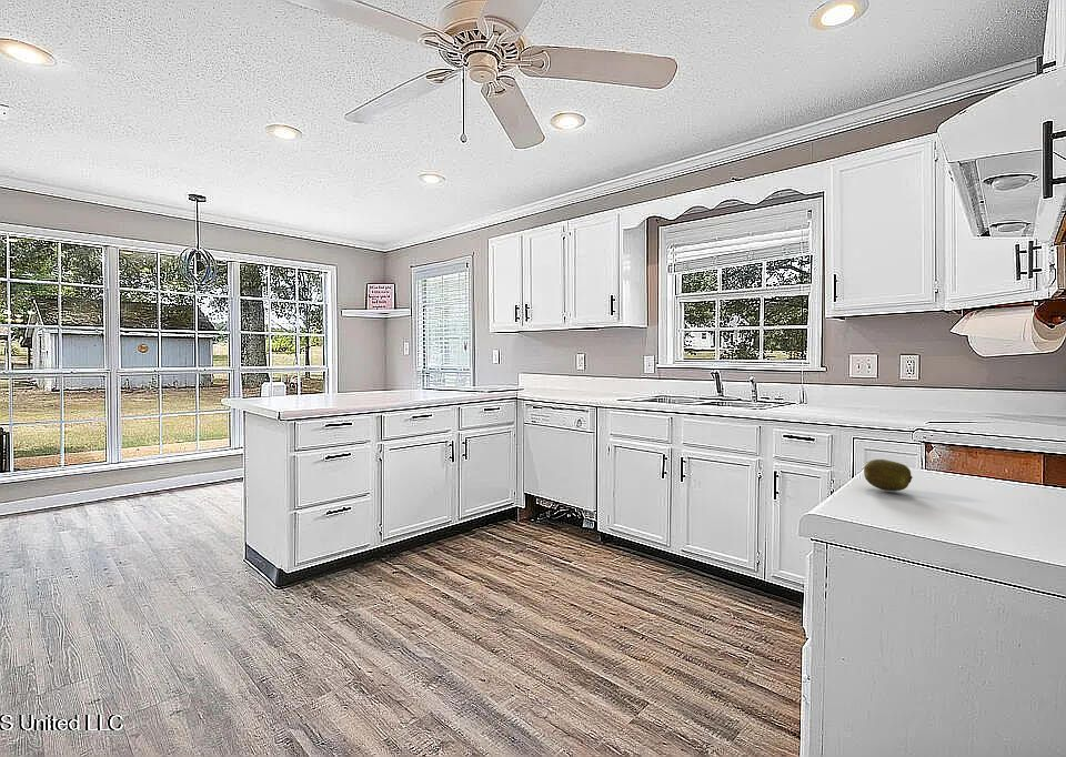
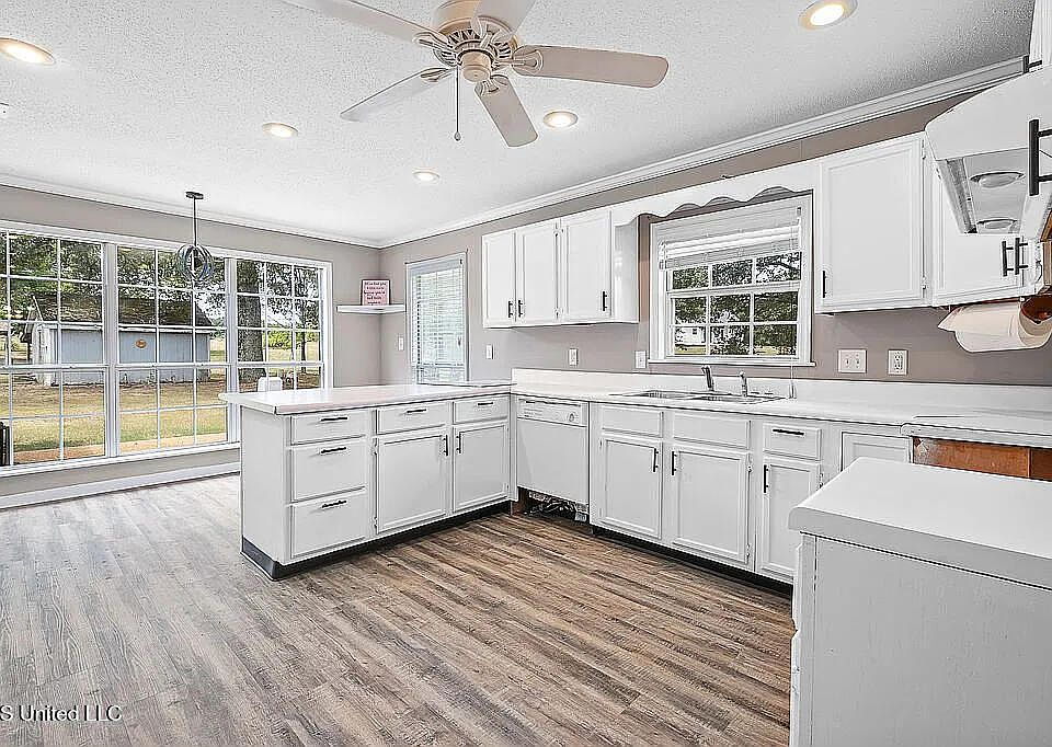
- fruit [863,458,914,492]
